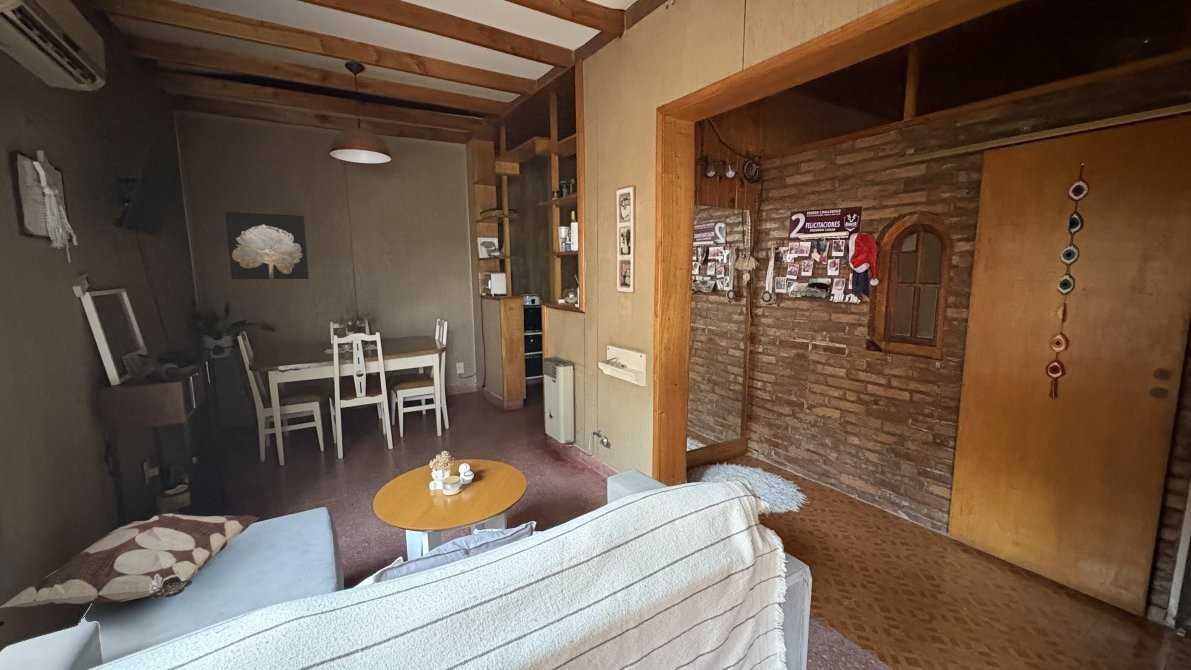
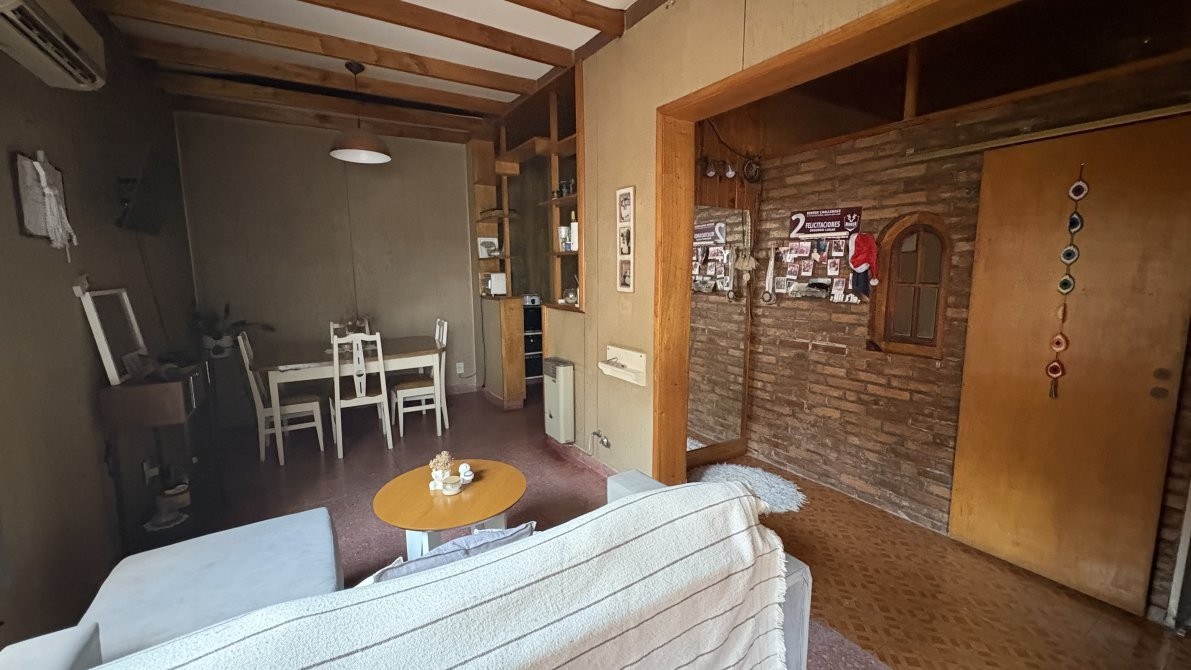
- wall art [224,211,310,280]
- decorative pillow [0,512,261,609]
